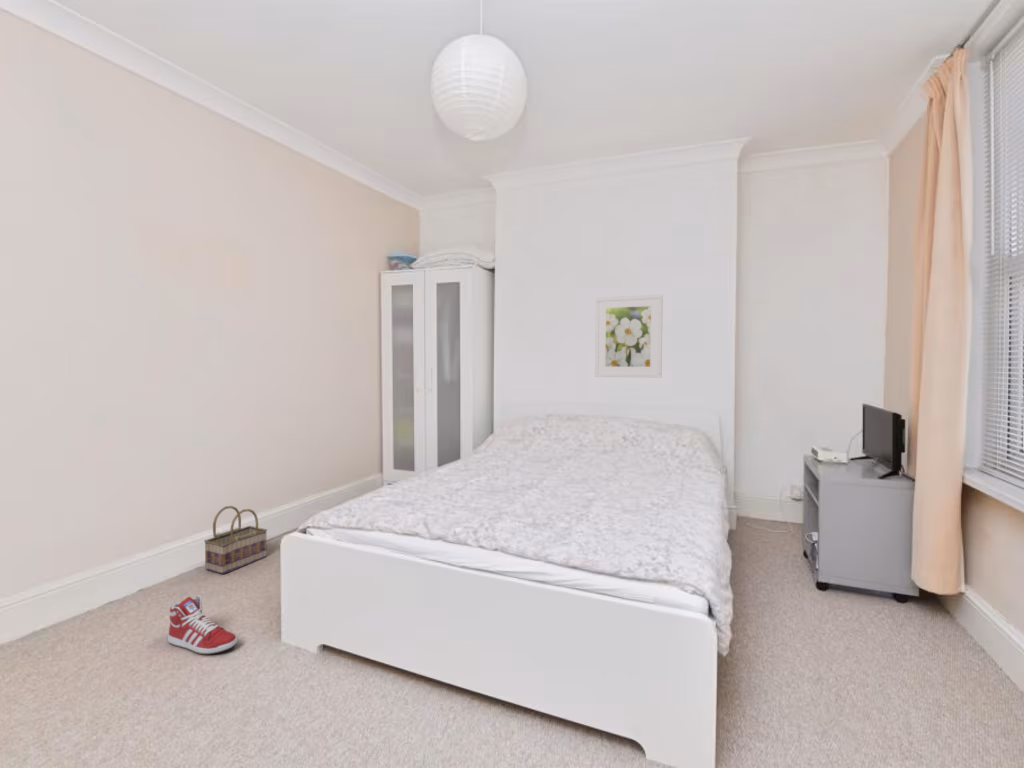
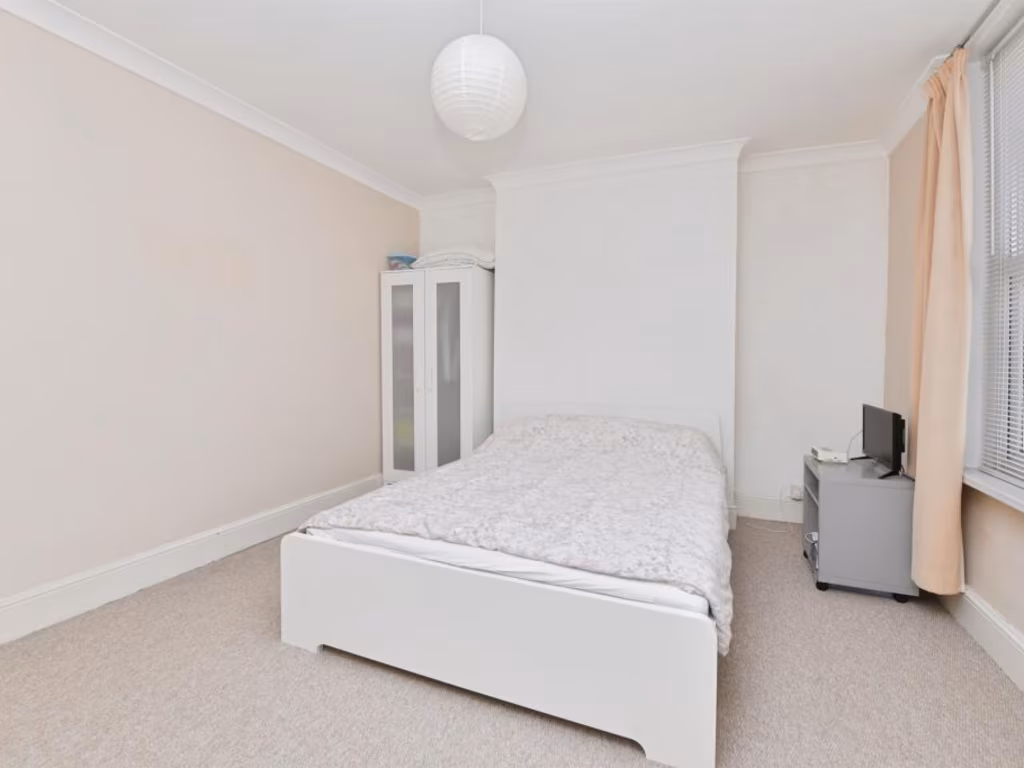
- sneaker [167,594,239,655]
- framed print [594,294,664,379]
- basket [203,505,268,575]
